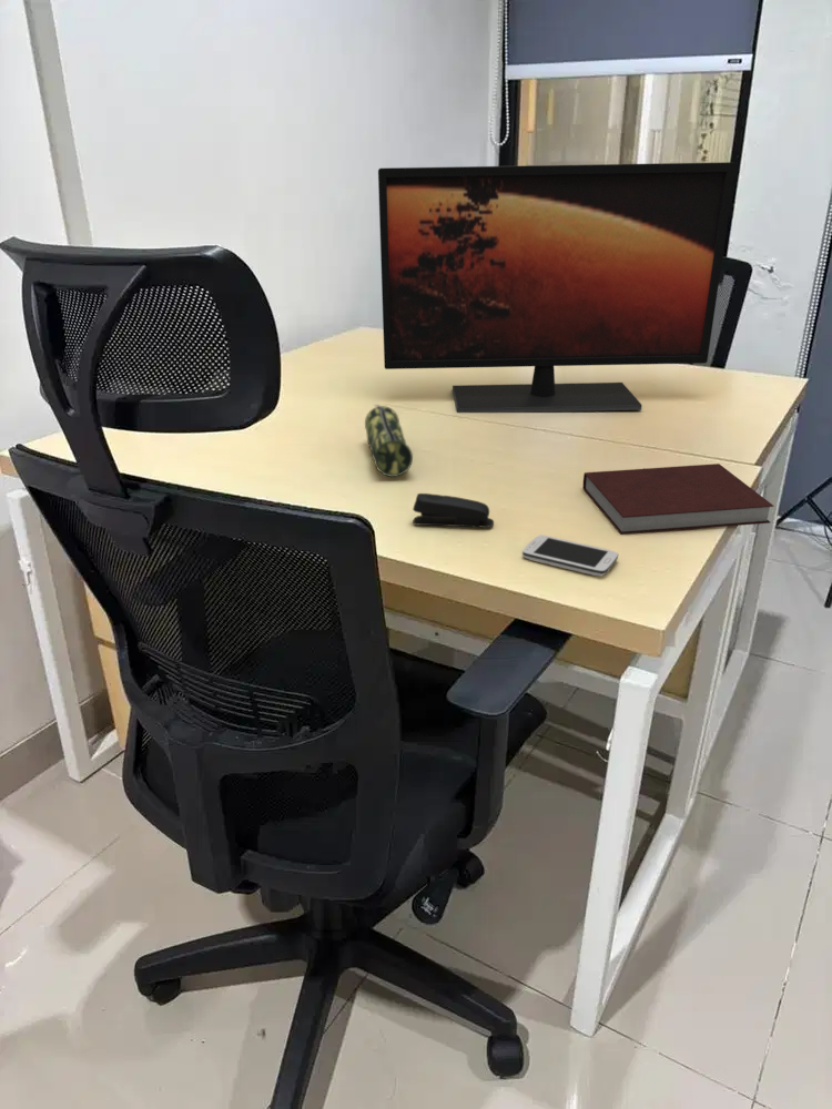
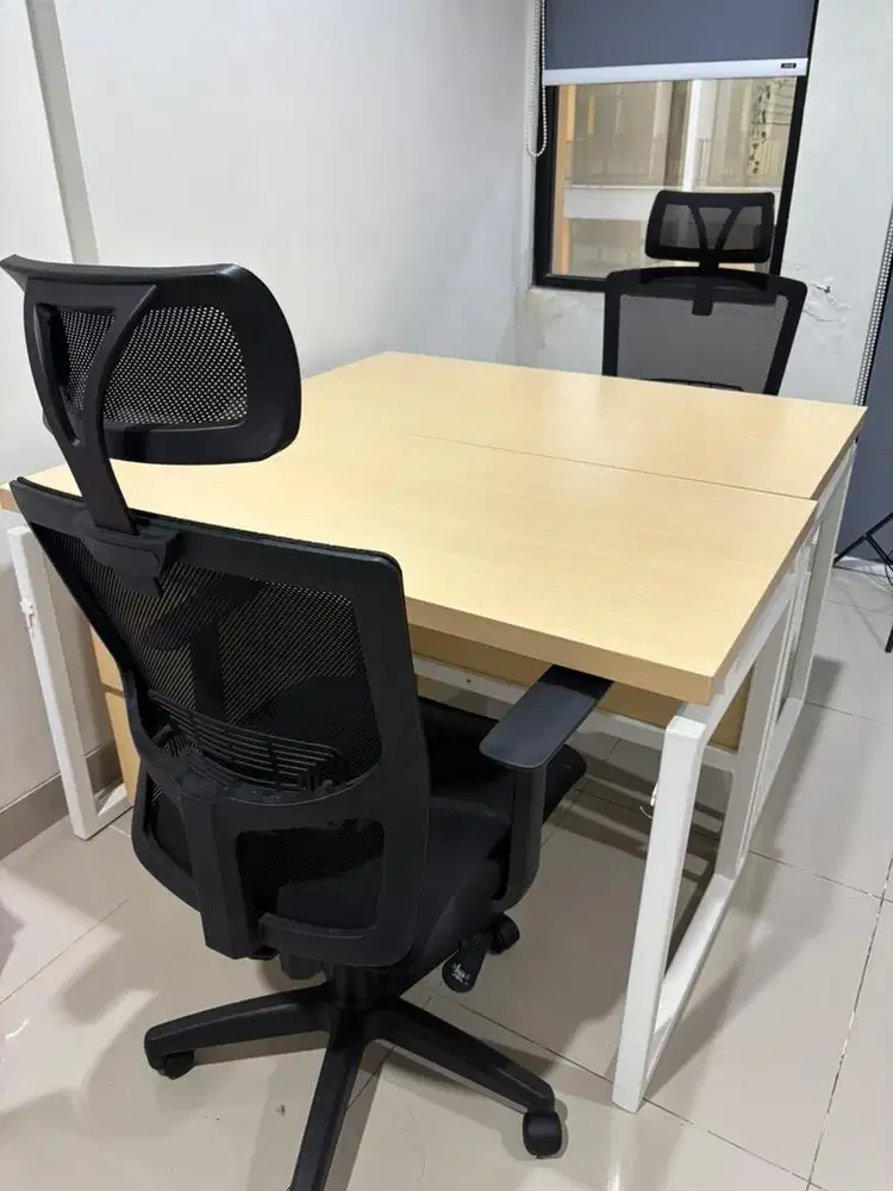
- stapler [412,492,495,529]
- notebook [581,462,774,536]
- smartphone [521,533,619,577]
- monitor [377,161,737,414]
- pencil case [364,404,414,478]
